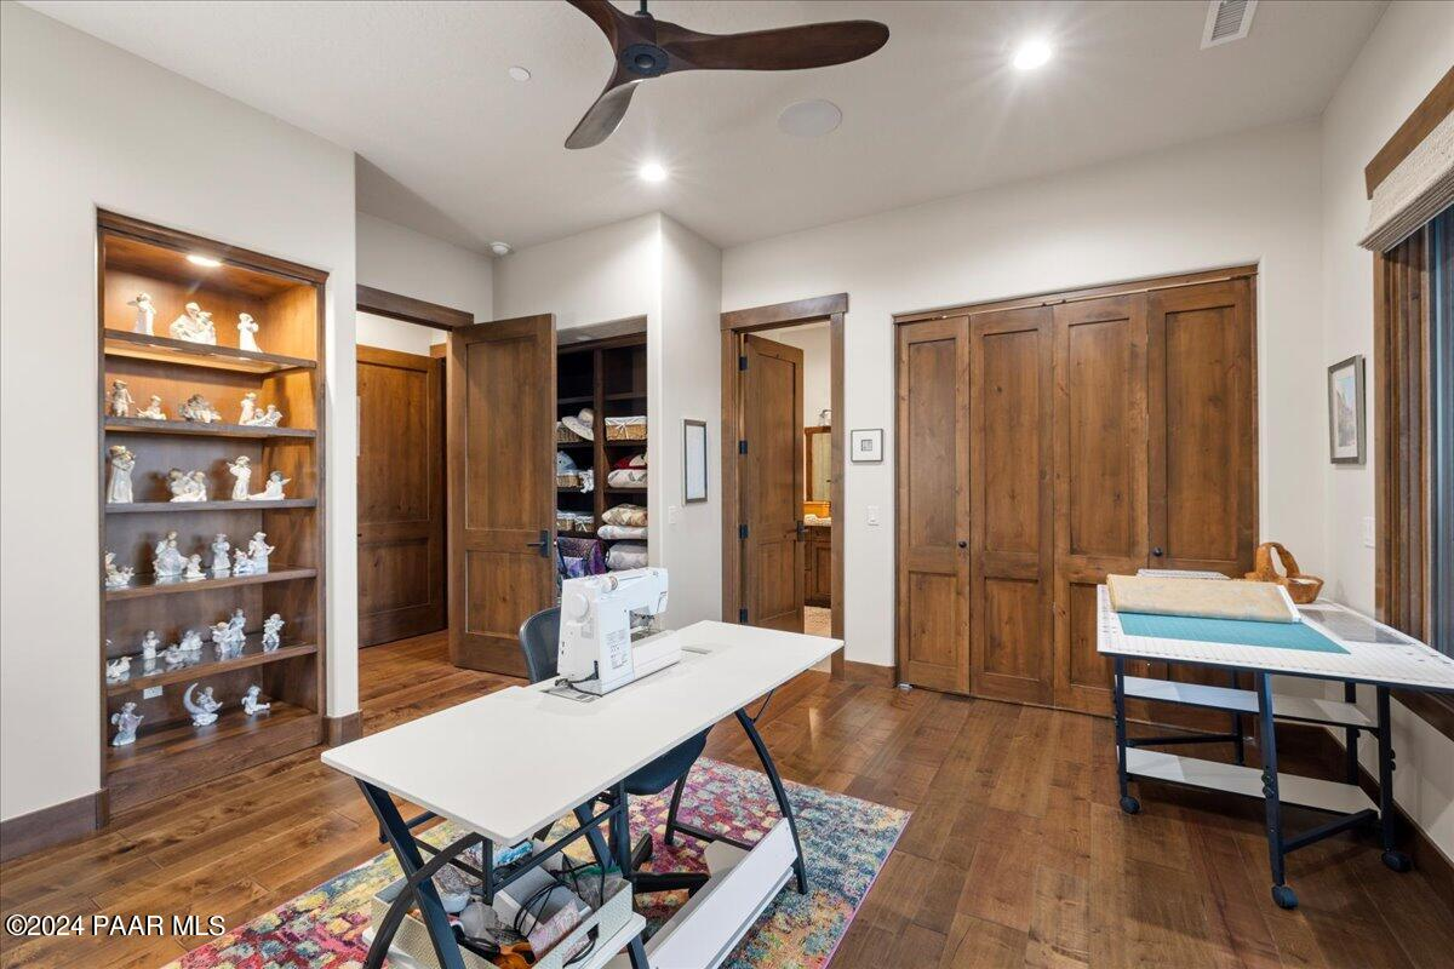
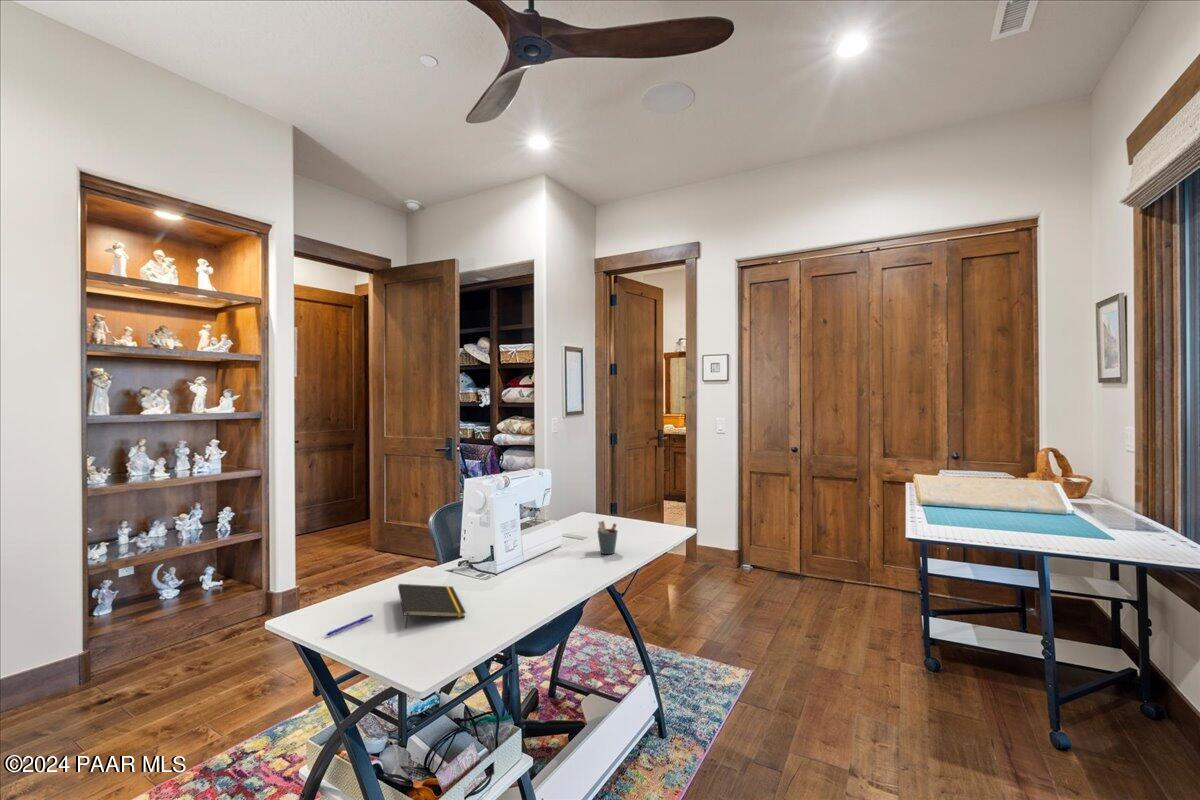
+ notepad [397,583,467,629]
+ pen [324,613,374,637]
+ pen holder [596,520,619,555]
